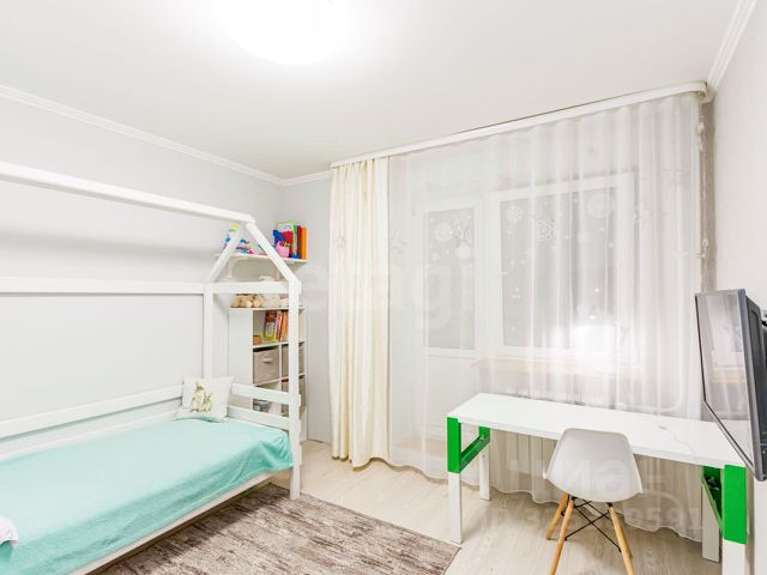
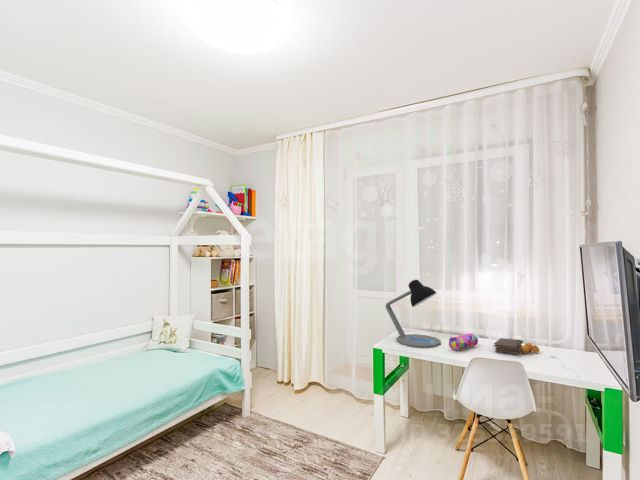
+ book [493,337,540,355]
+ pencil case [448,332,479,351]
+ desk lamp [384,279,442,348]
